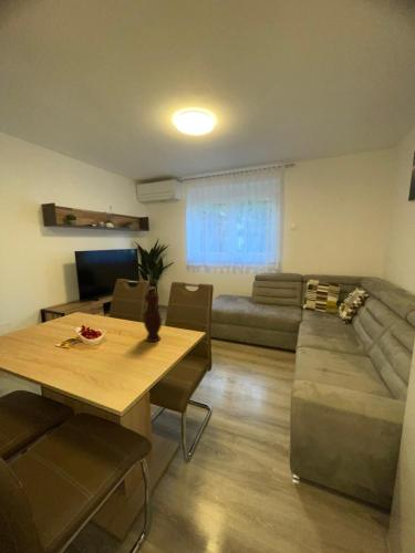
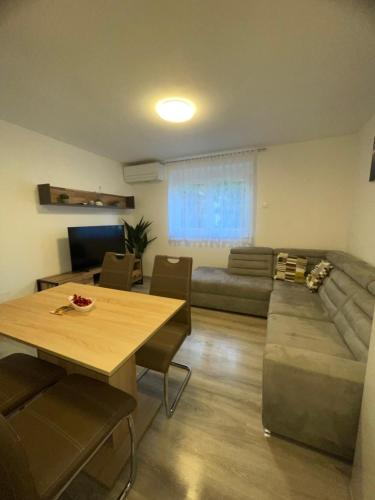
- vase [143,292,163,343]
